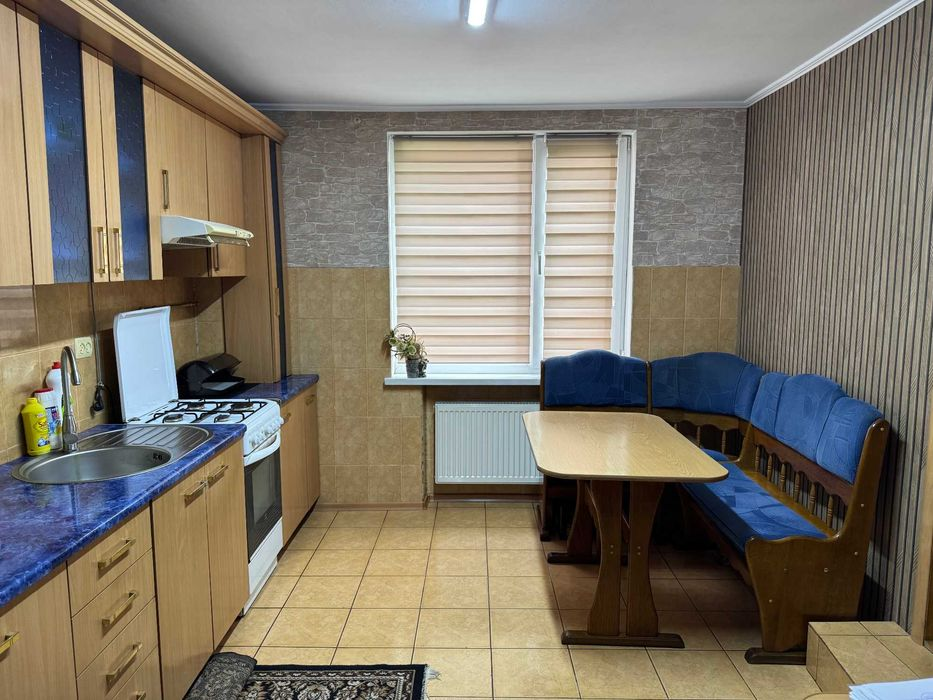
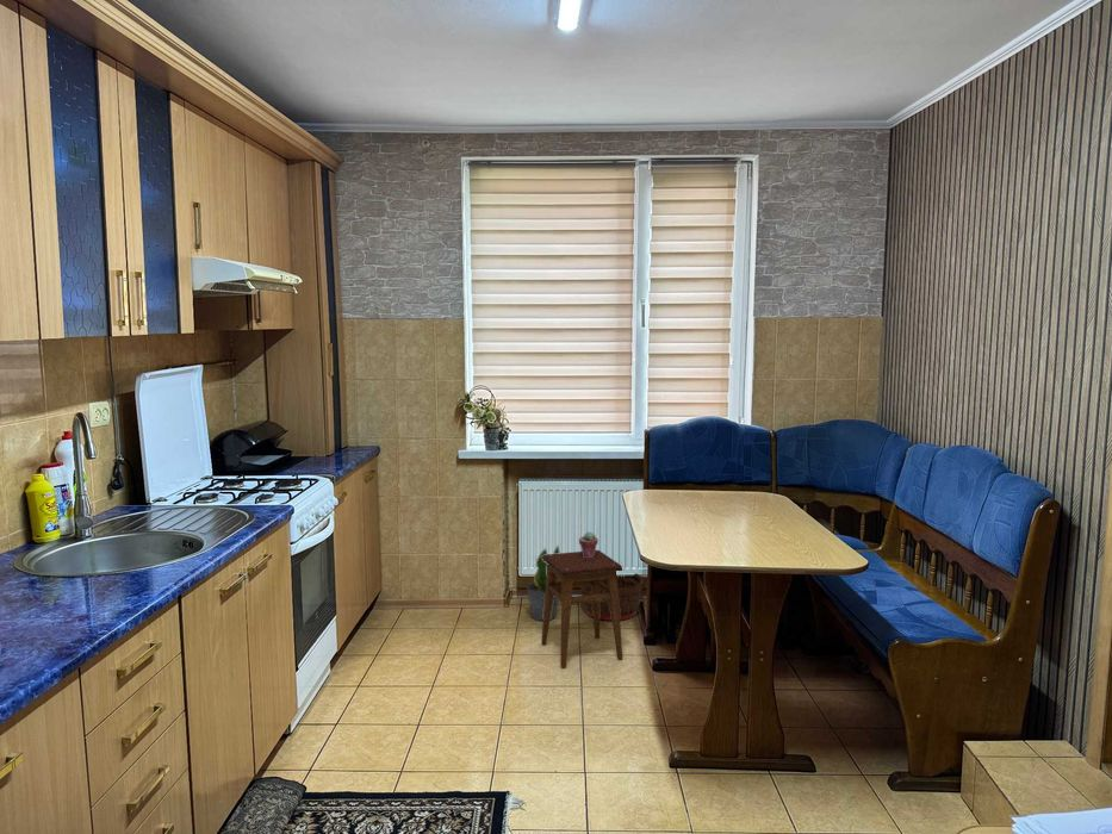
+ potted succulent [578,530,600,558]
+ potted plant [526,543,560,622]
+ stool [540,549,623,668]
+ basket [579,572,645,622]
